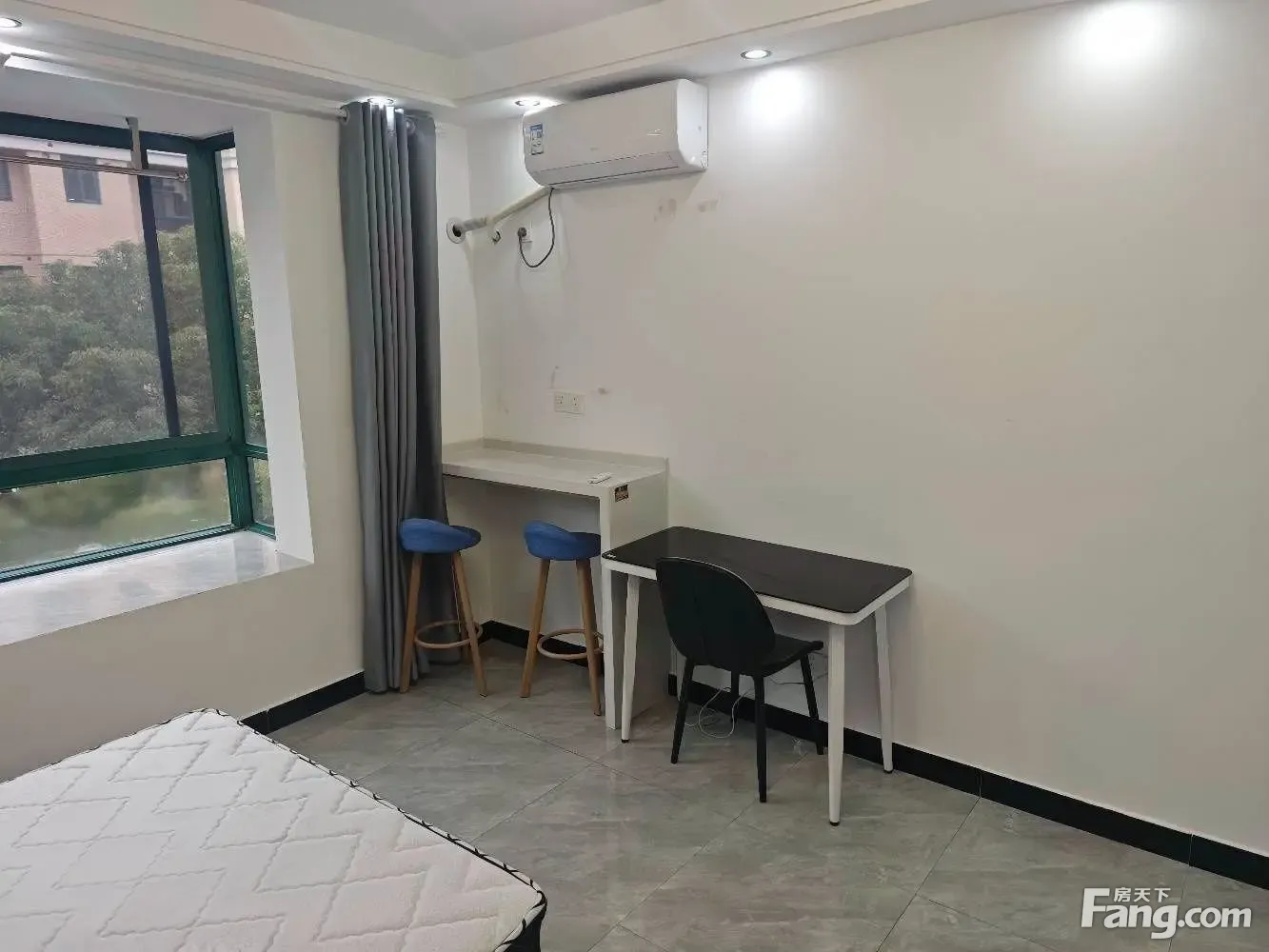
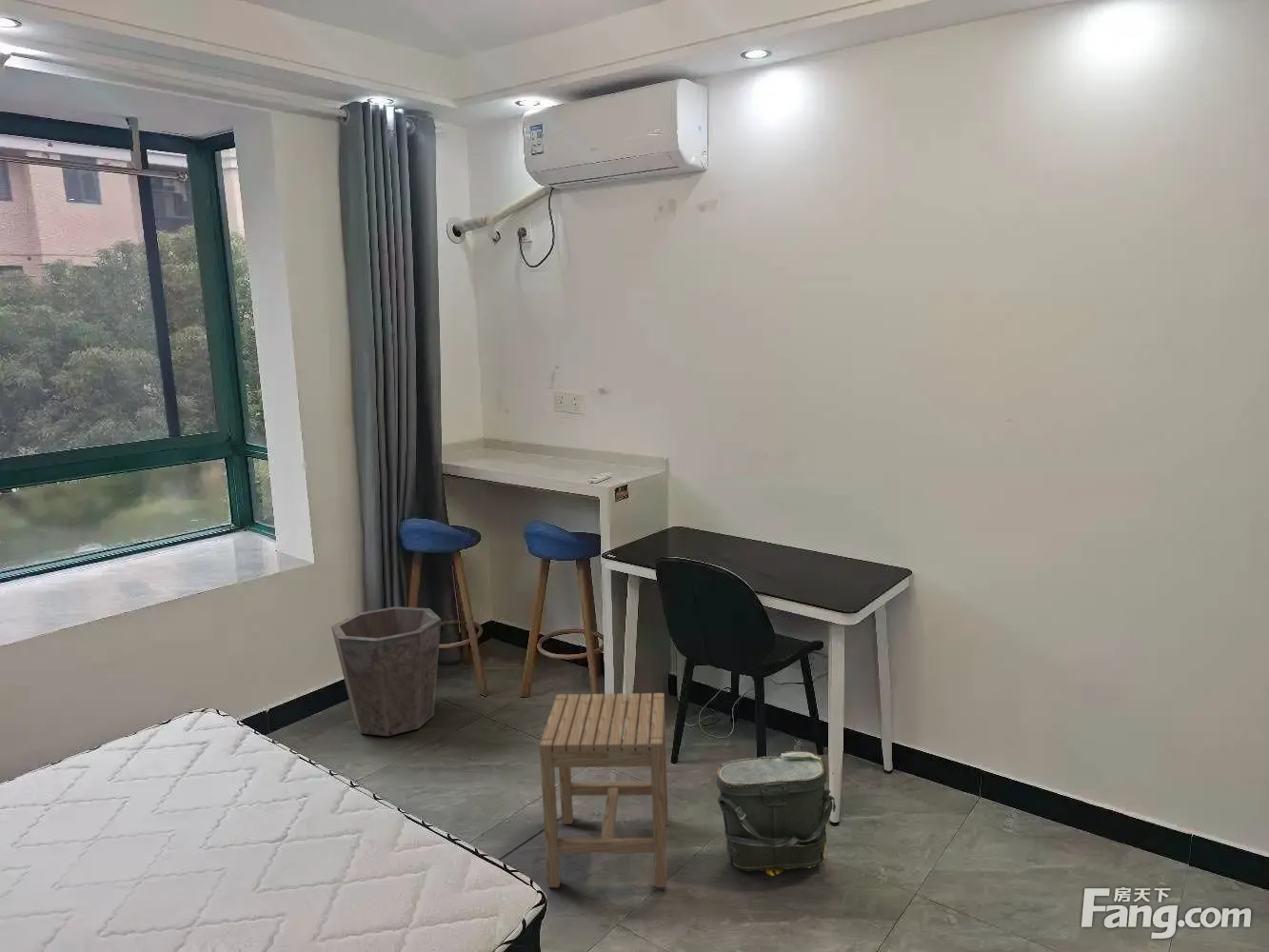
+ bag [716,750,837,877]
+ waste bin [330,605,442,737]
+ stool [539,692,669,888]
